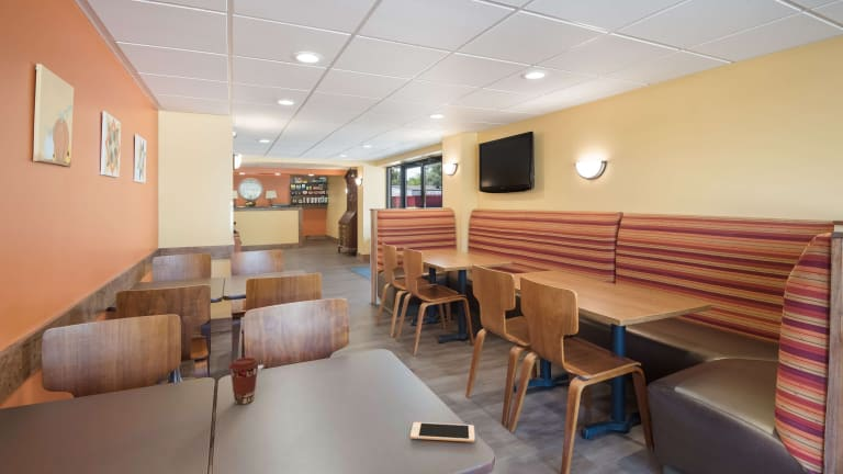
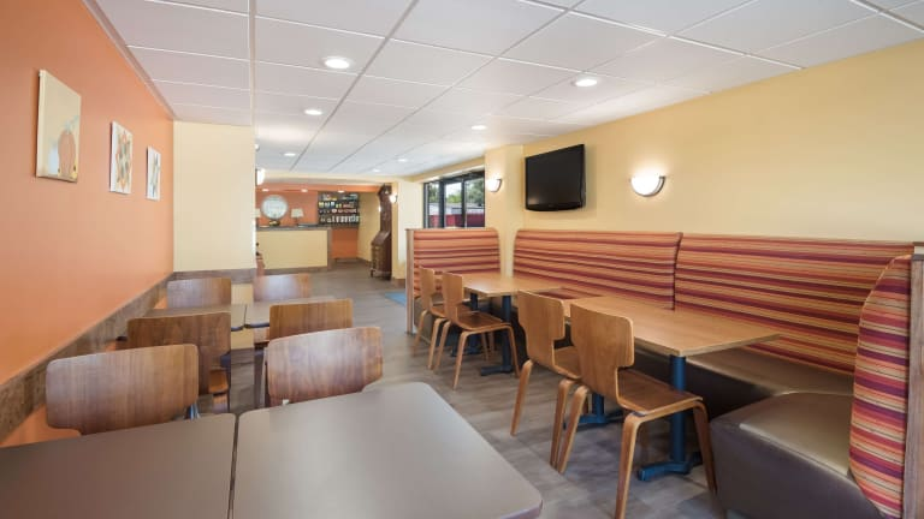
- cell phone [409,421,476,443]
- coffee cup [228,357,260,405]
